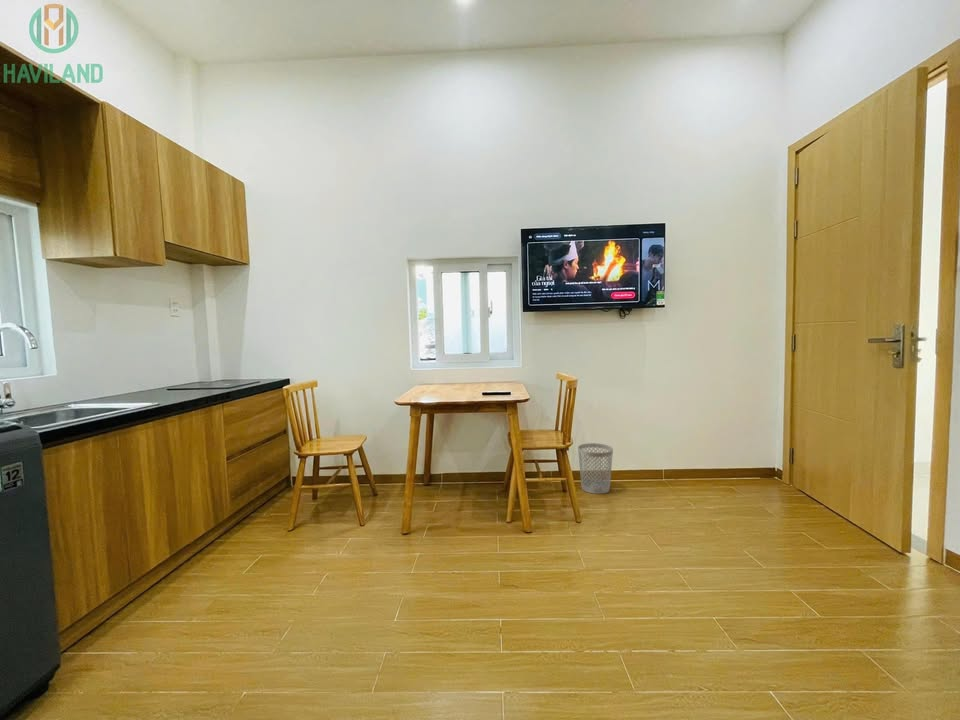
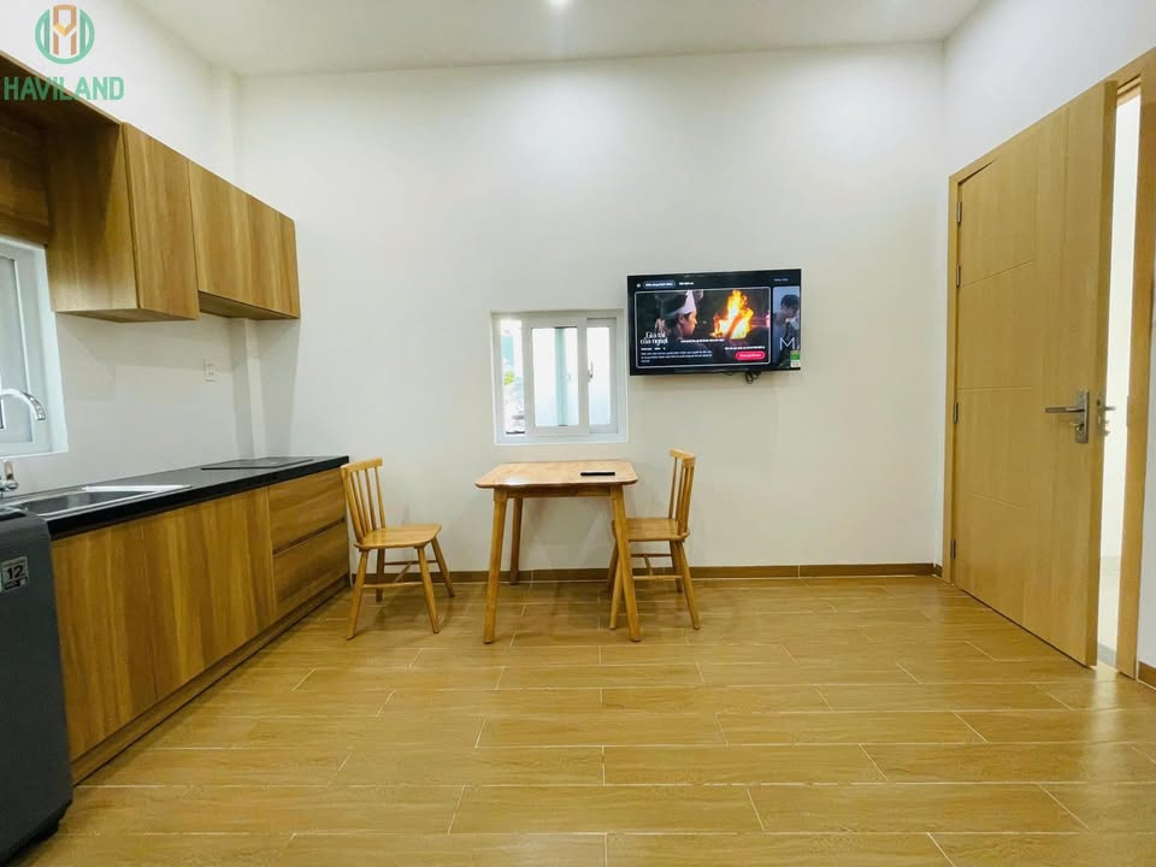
- wastebasket [577,442,614,495]
